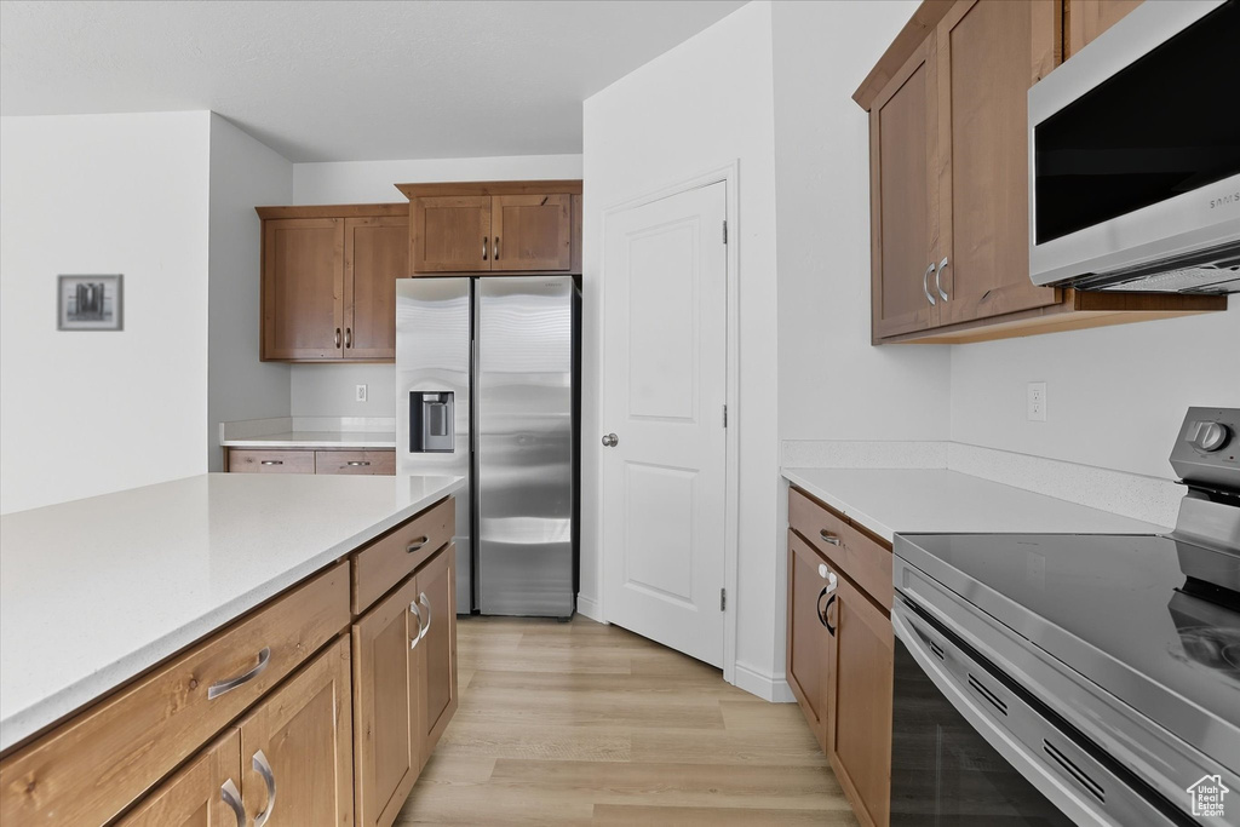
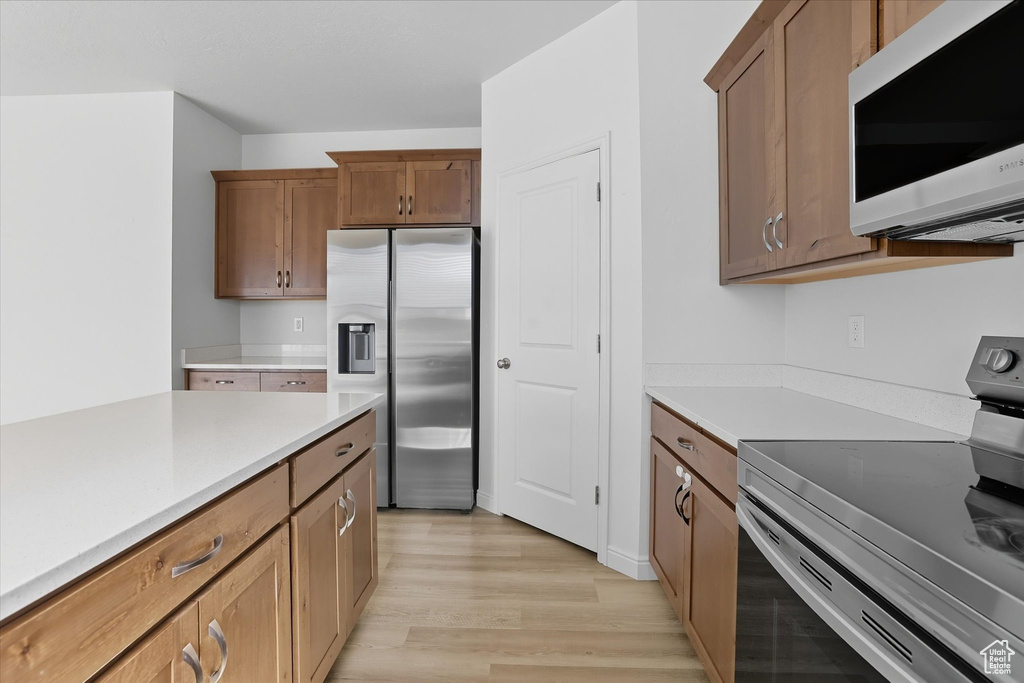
- wall art [56,272,125,333]
